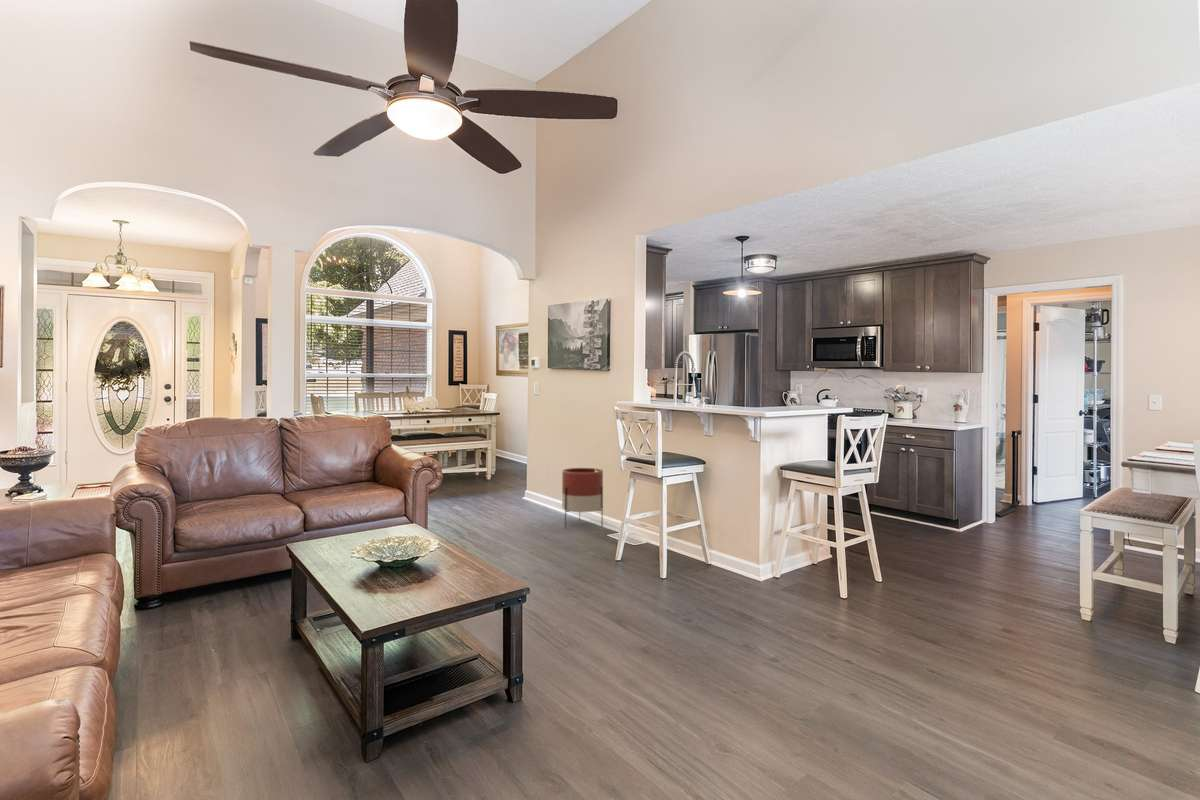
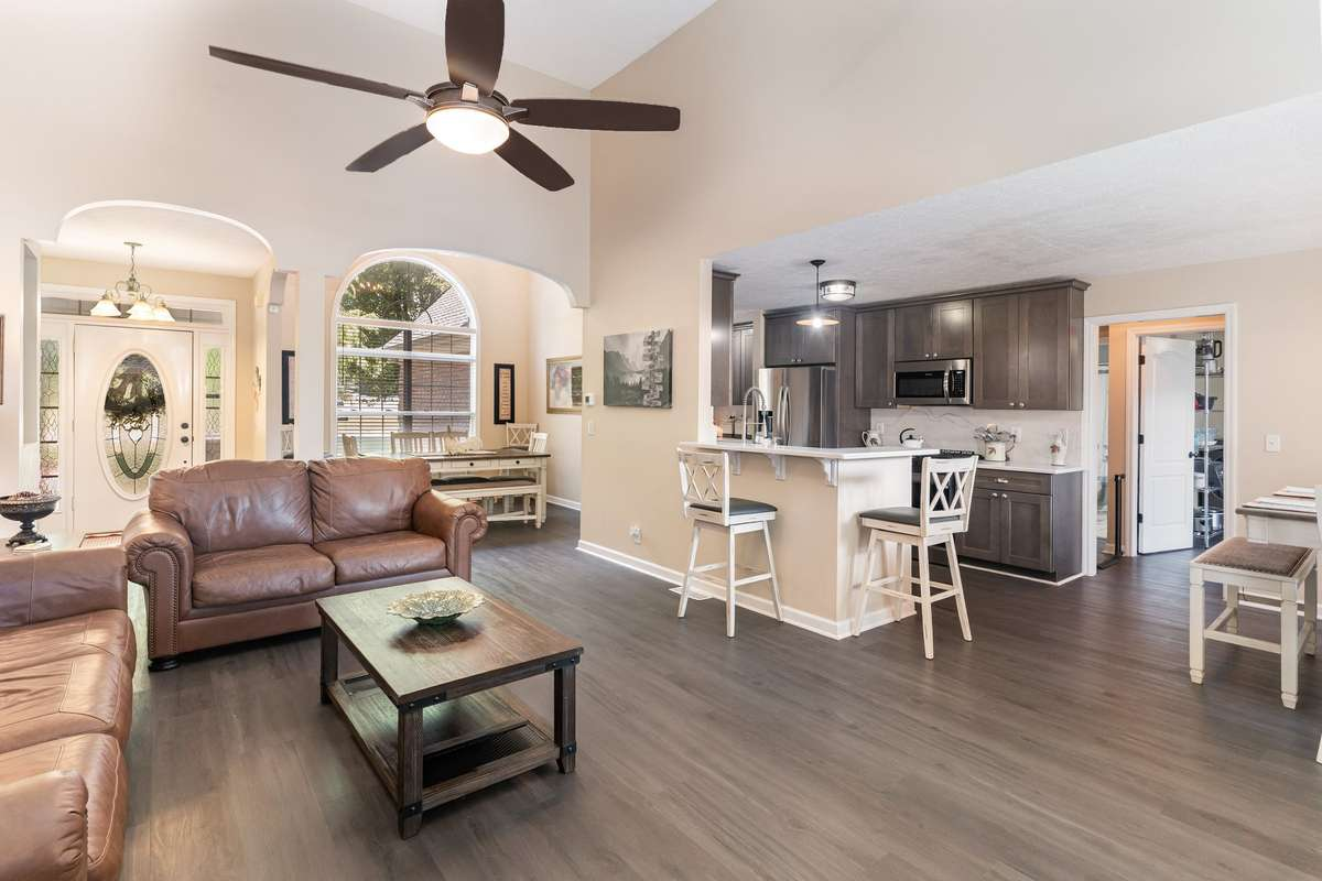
- planter [561,467,604,529]
